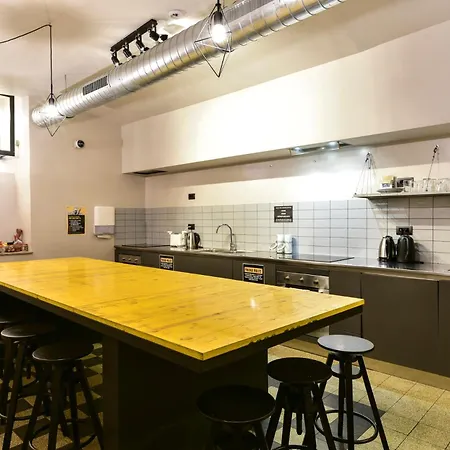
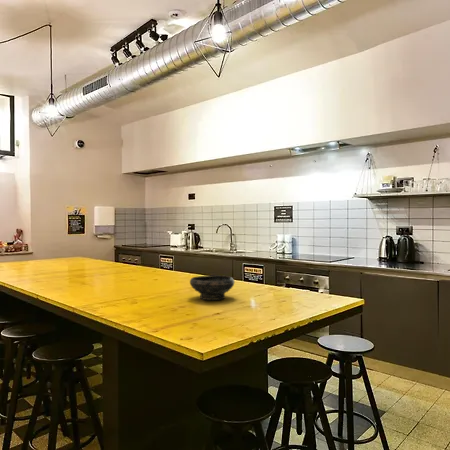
+ bowl [189,274,236,301]
